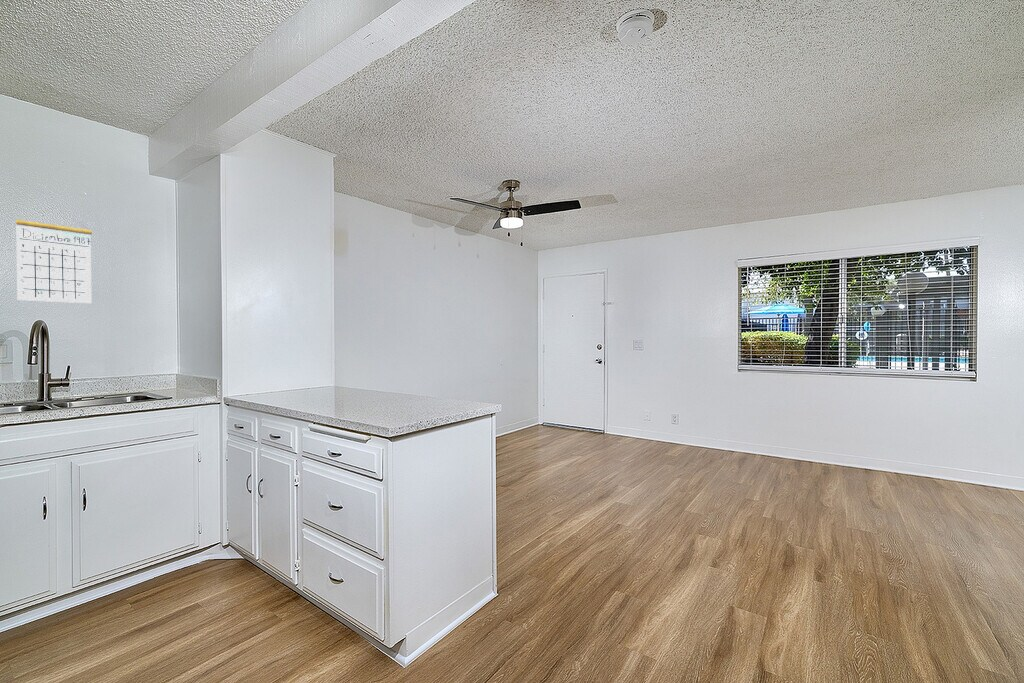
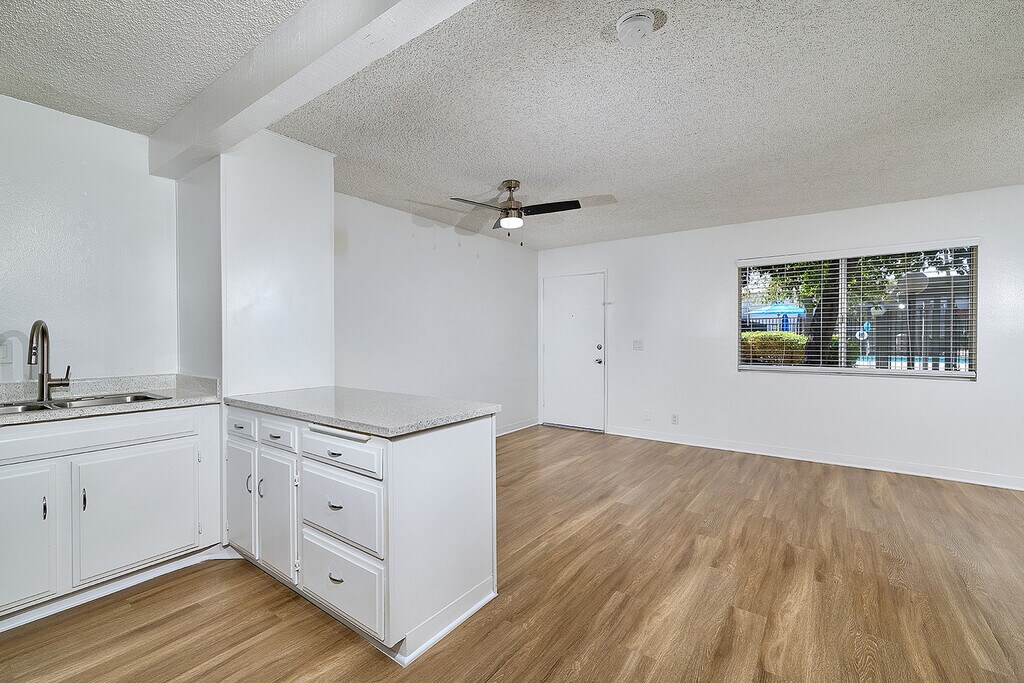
- calendar [15,207,93,304]
